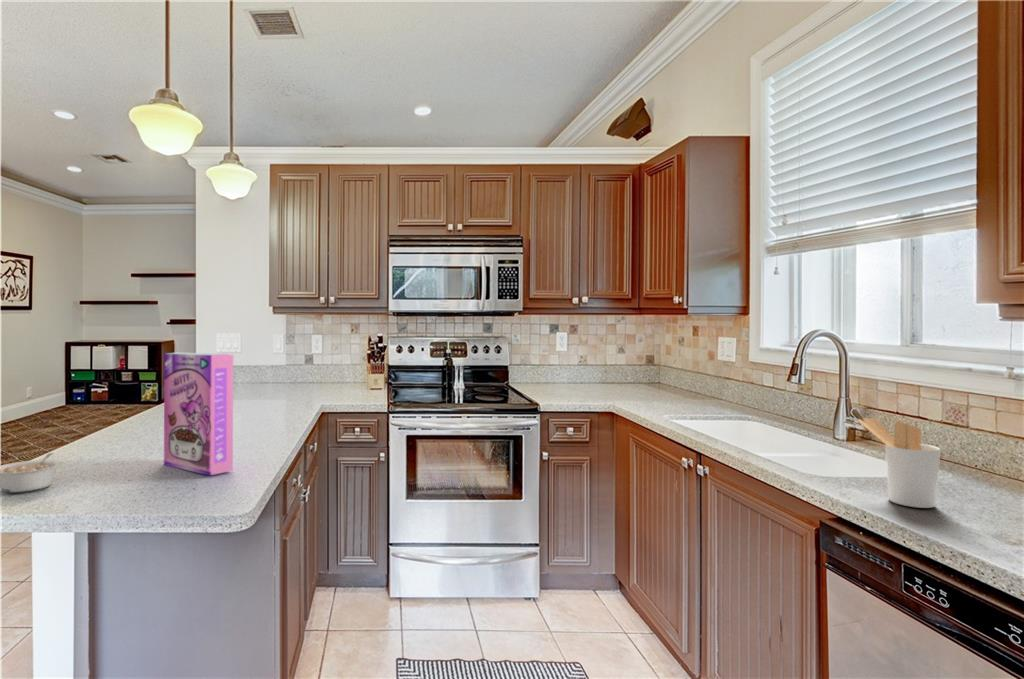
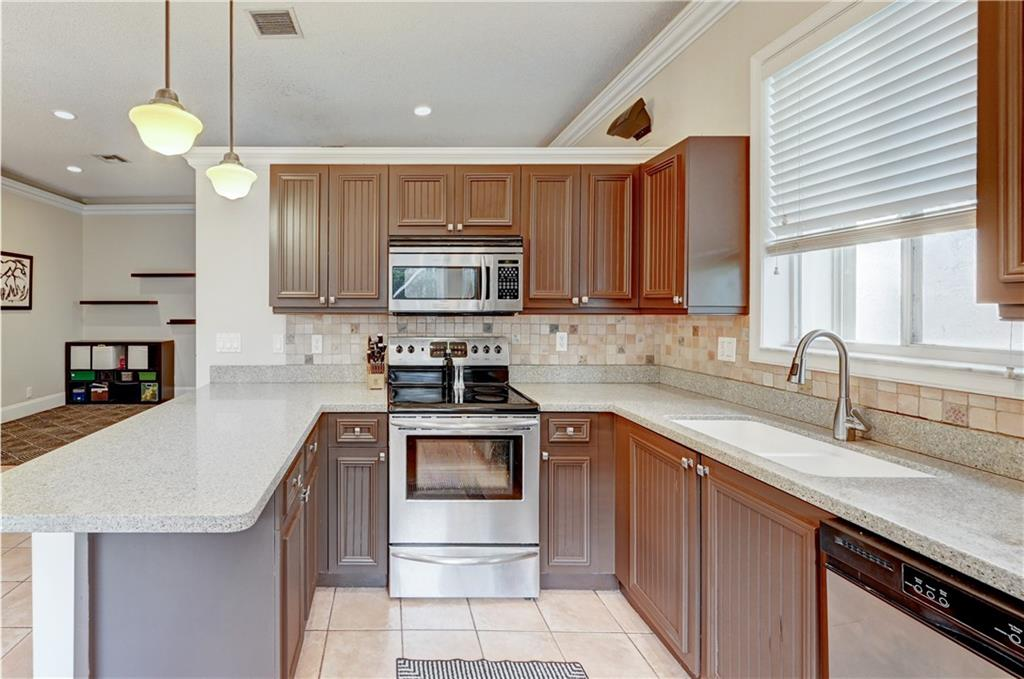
- cereal box [163,352,234,476]
- utensil holder [856,416,941,509]
- legume [0,452,63,493]
